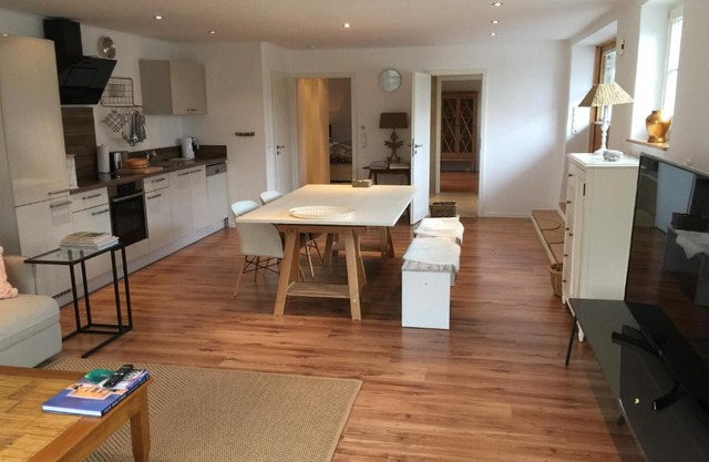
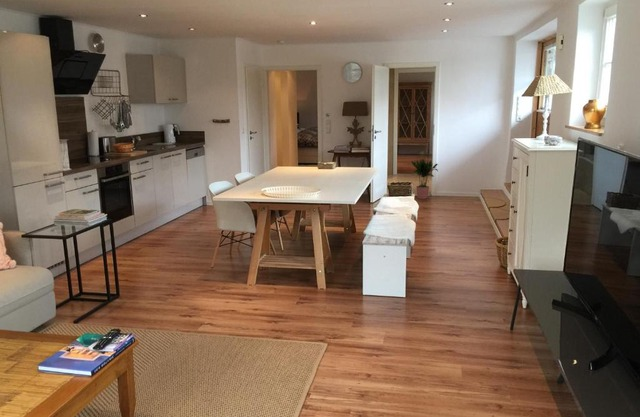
+ potted plant [411,158,439,200]
